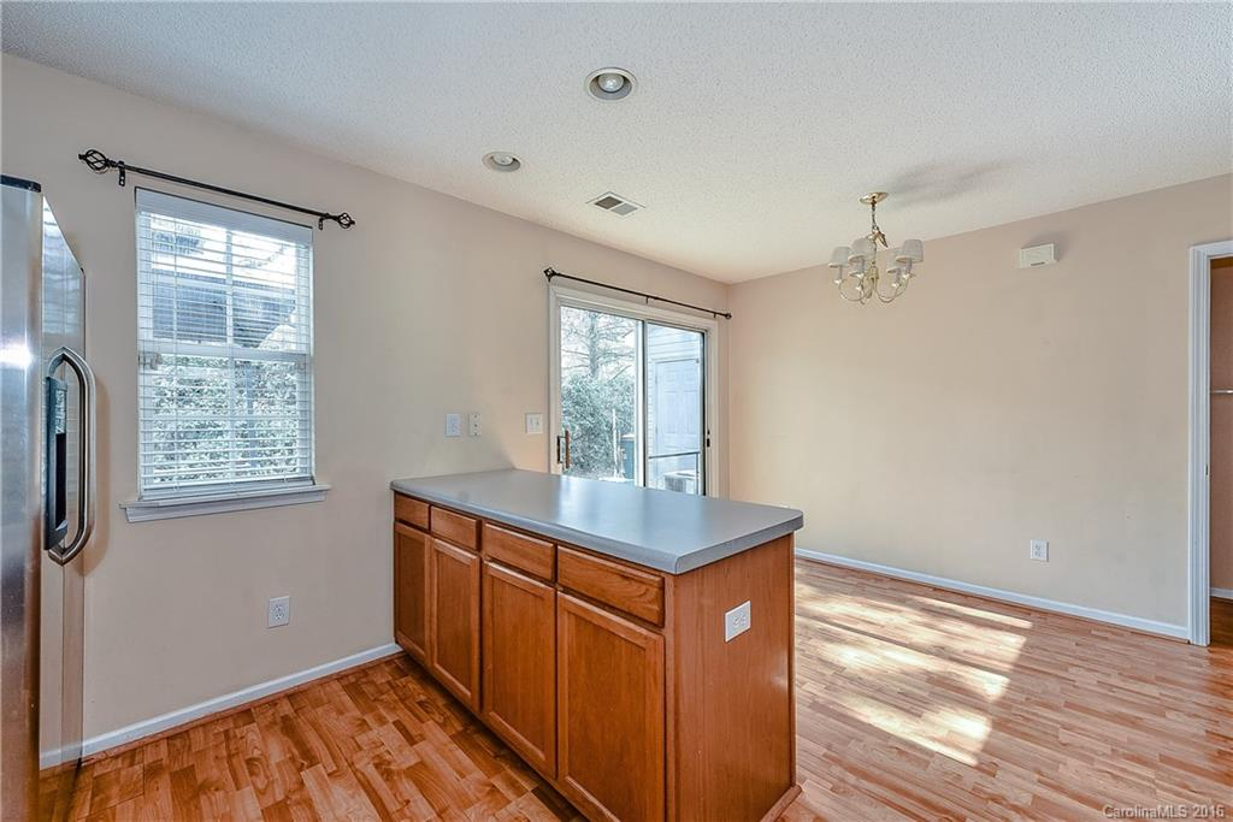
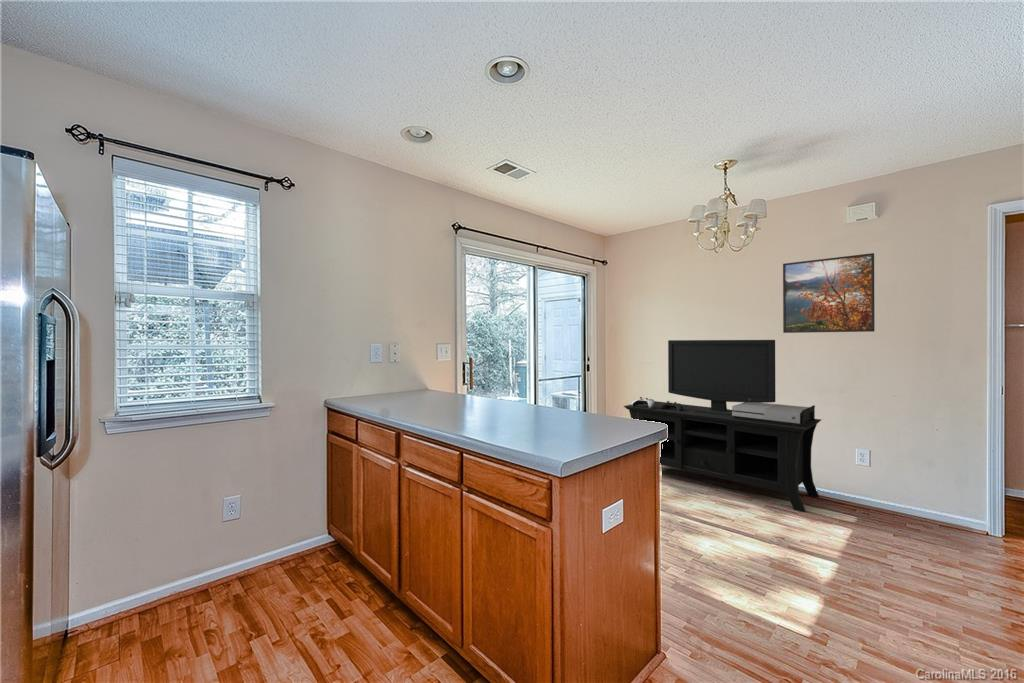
+ media console [623,339,823,513]
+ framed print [782,252,876,334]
